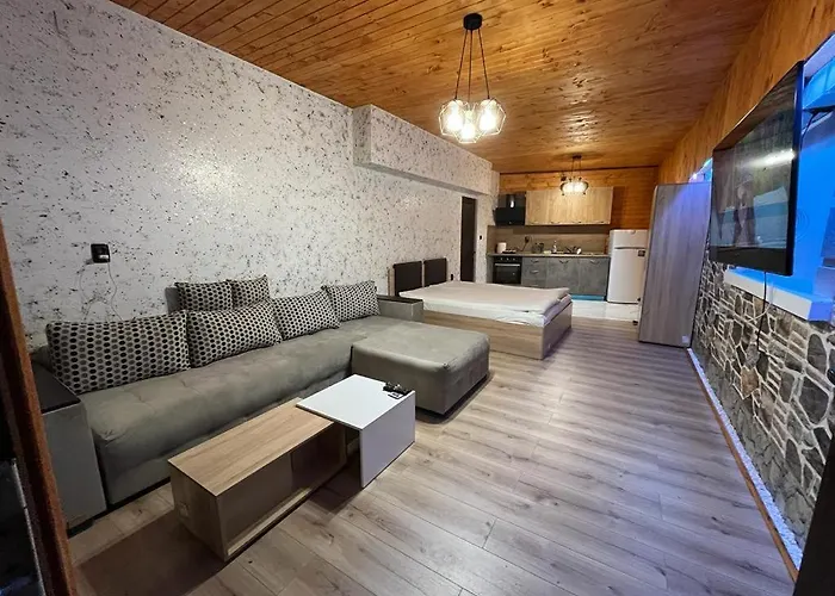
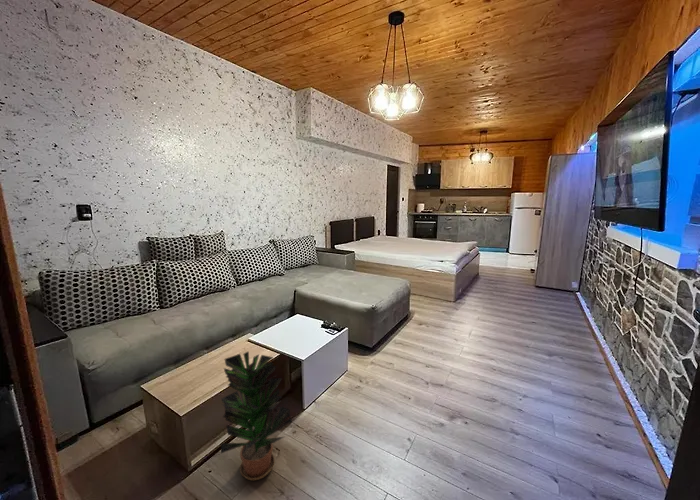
+ potted plant [220,350,293,481]
